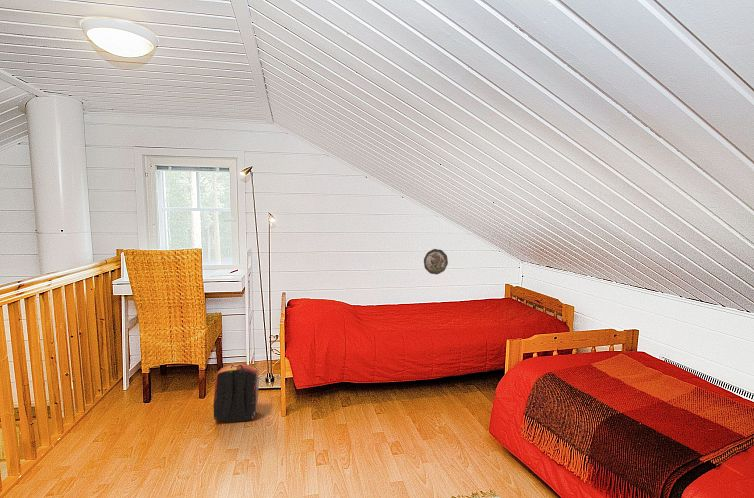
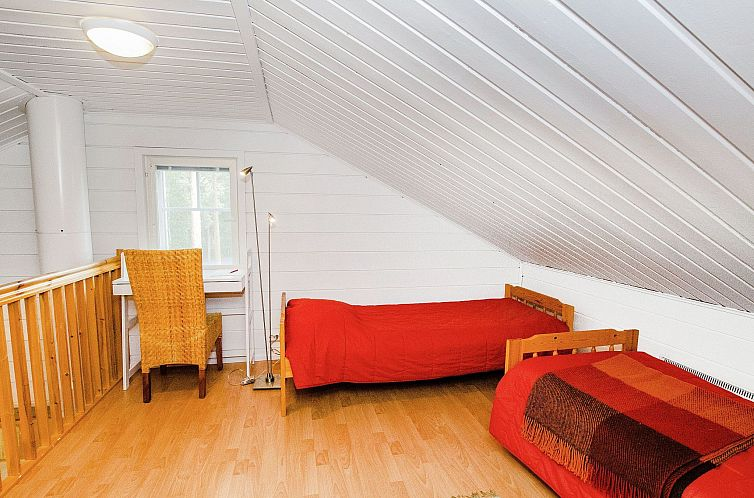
- backpack [212,363,260,423]
- decorative plate [423,248,449,275]
